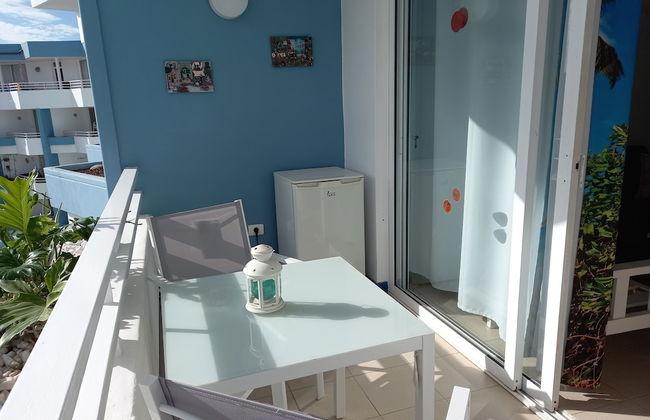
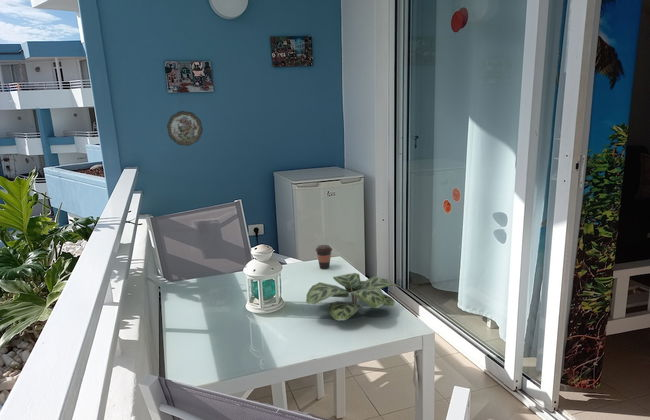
+ decorative plate [166,110,204,147]
+ coffee cup [315,244,333,270]
+ plant [305,272,401,321]
